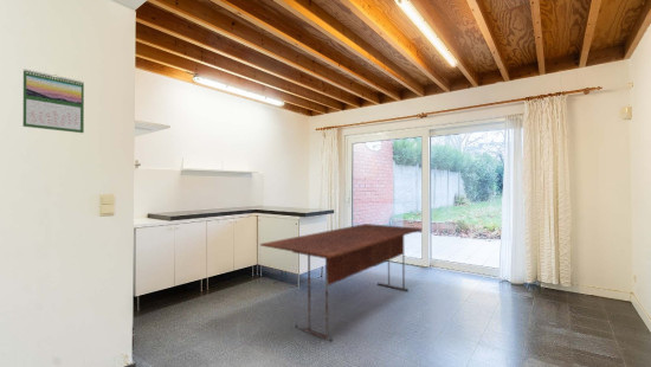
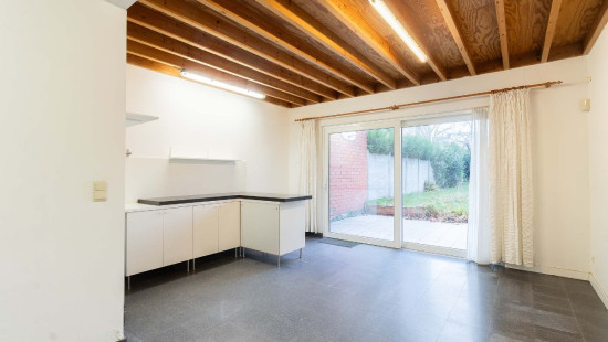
- calendar [21,67,85,134]
- dining table [259,223,423,343]
